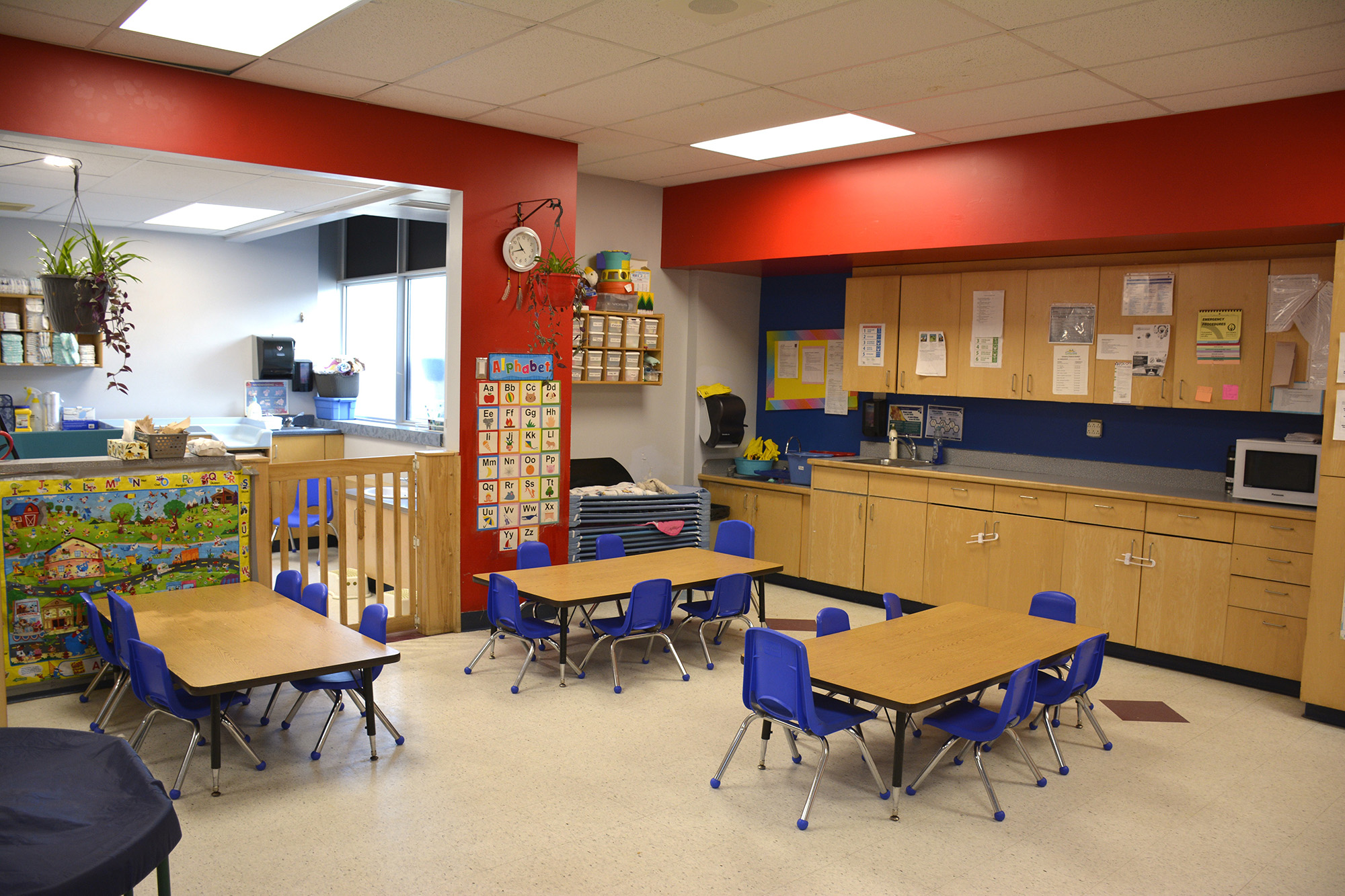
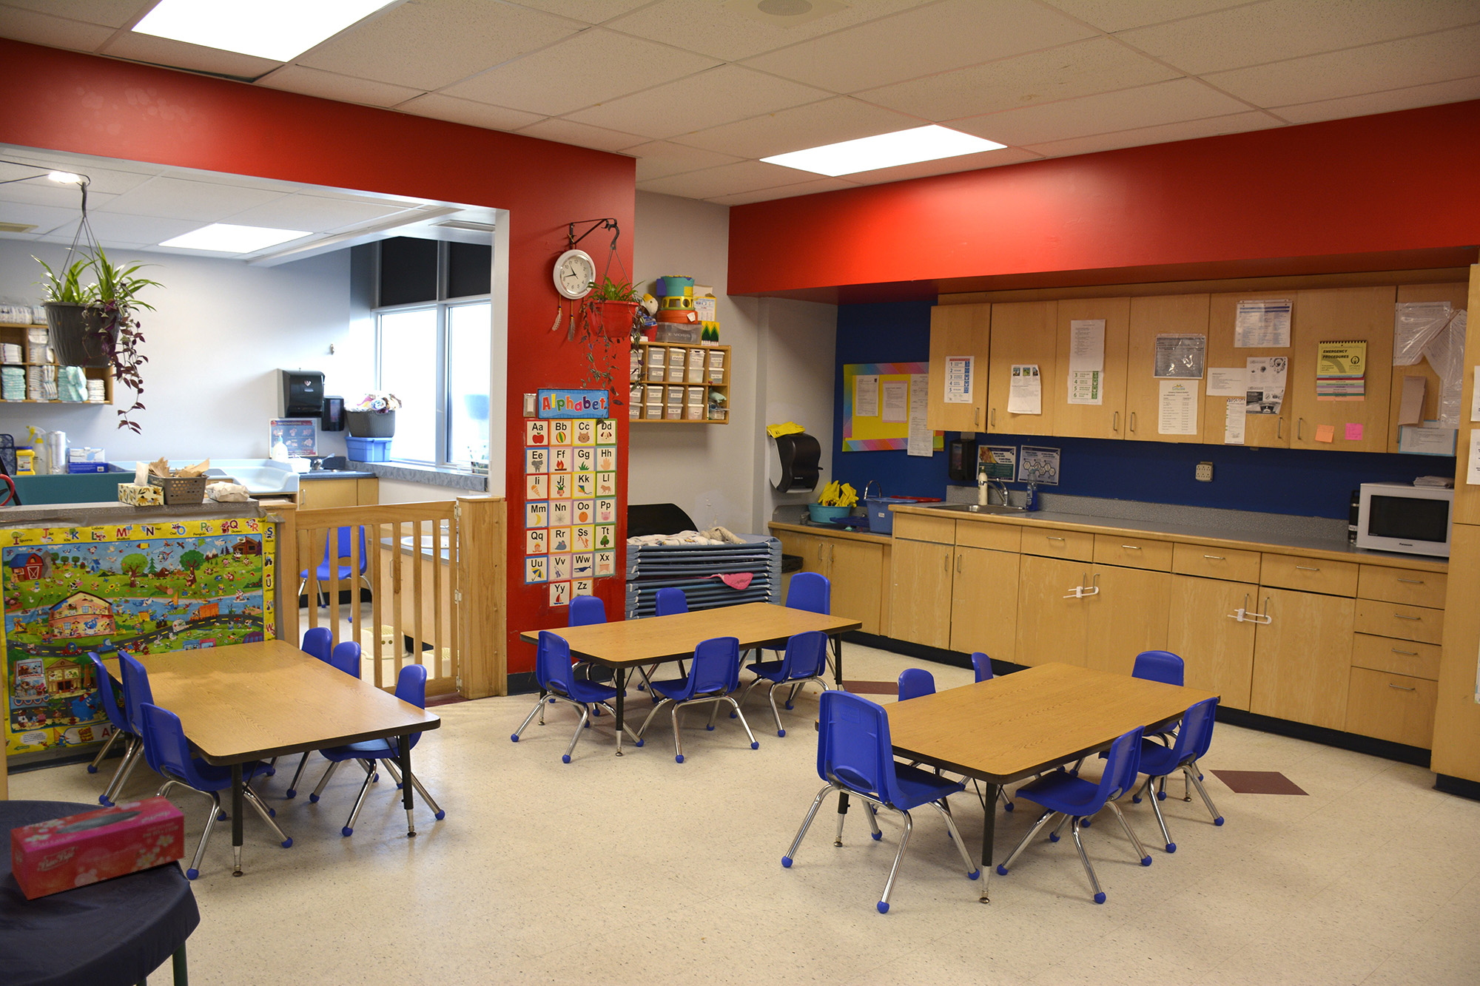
+ tissue box [10,795,185,901]
